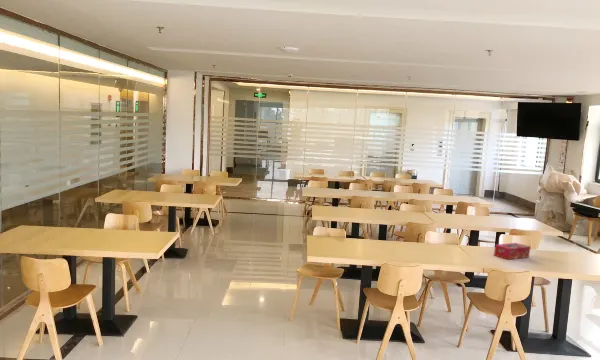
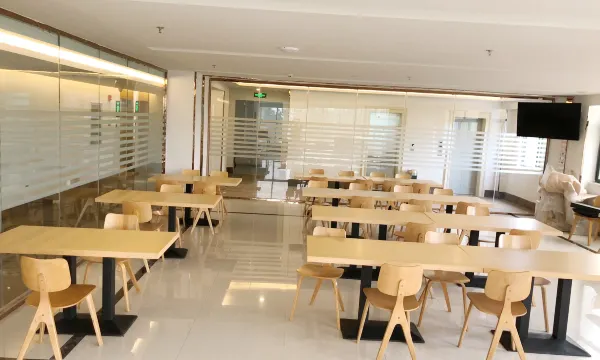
- tissue box [493,242,531,261]
